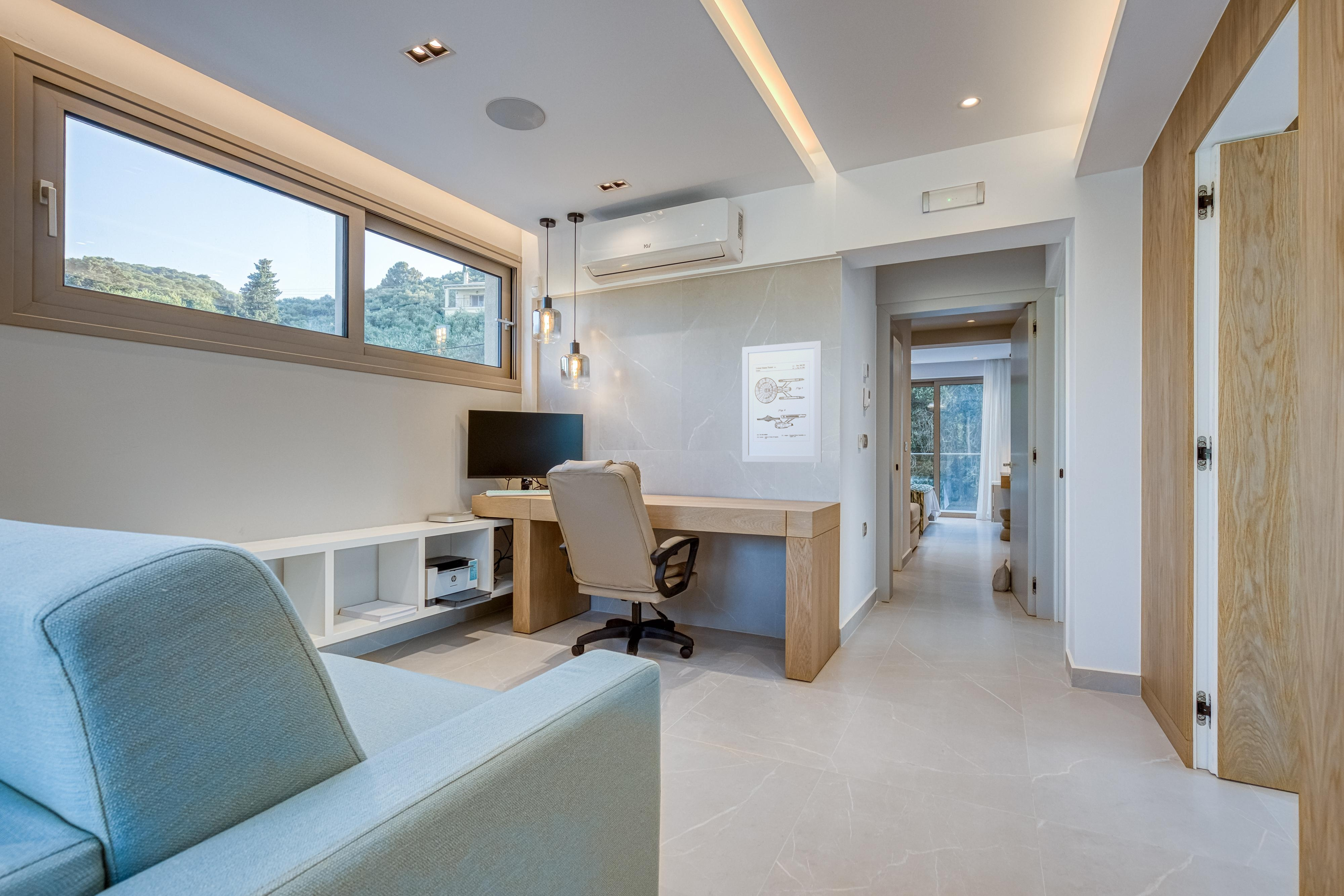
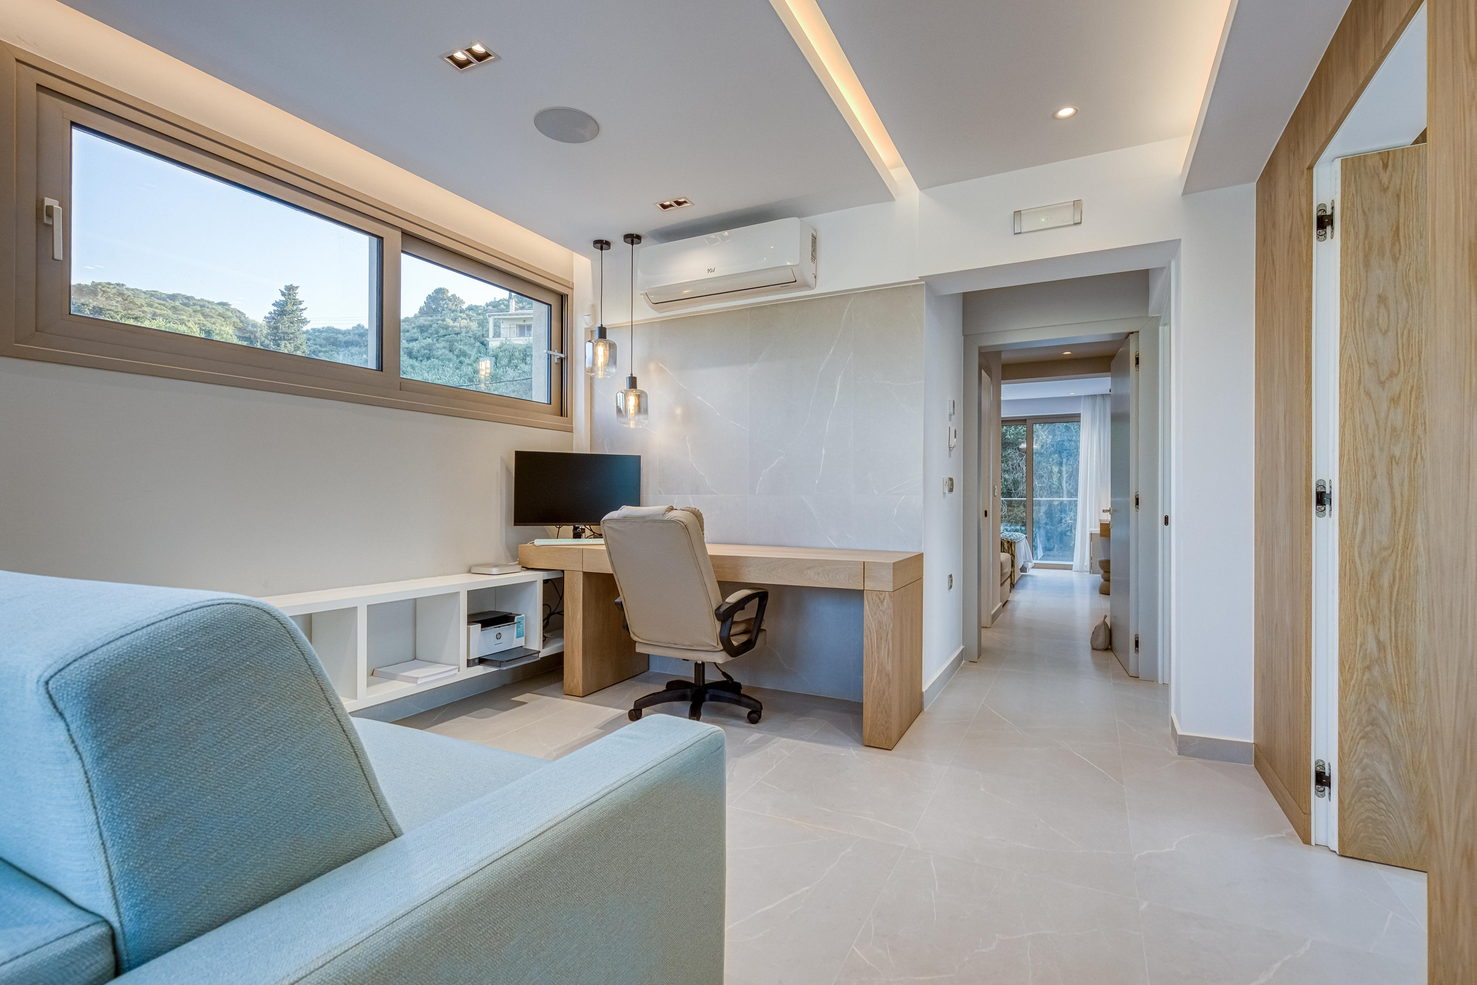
- wall art [742,341,822,463]
